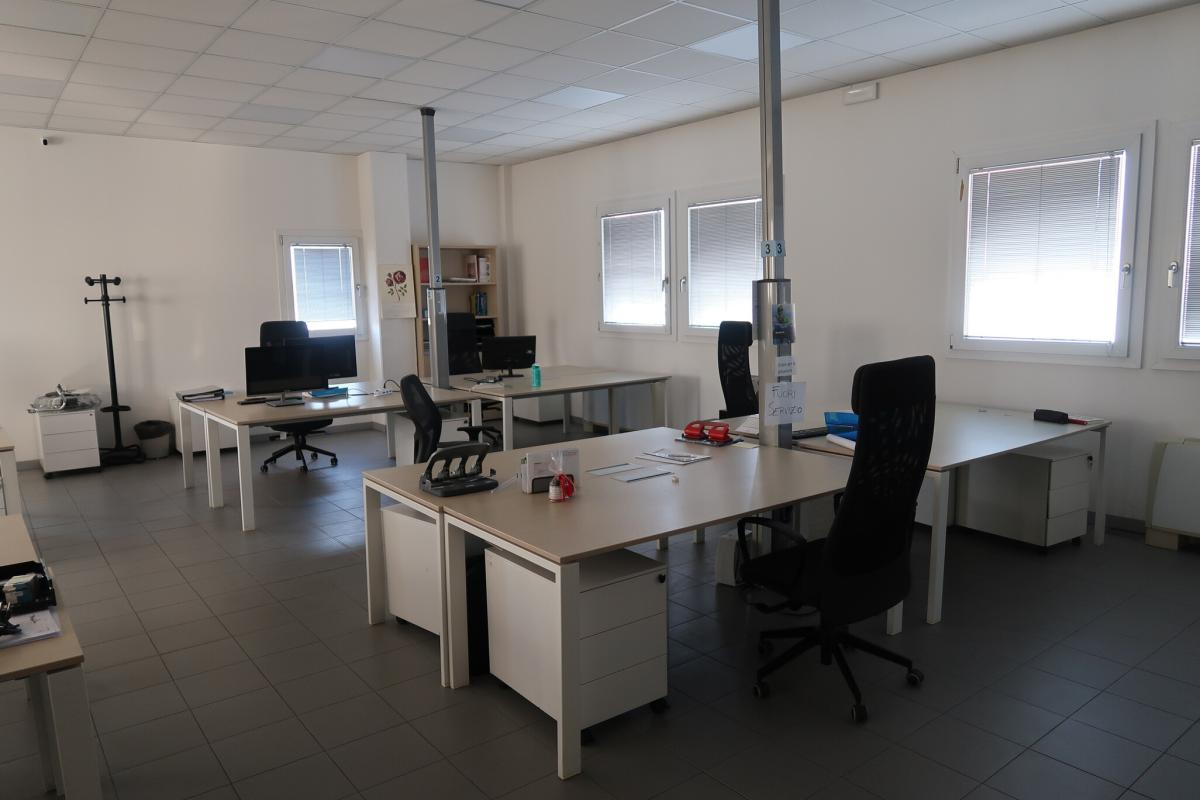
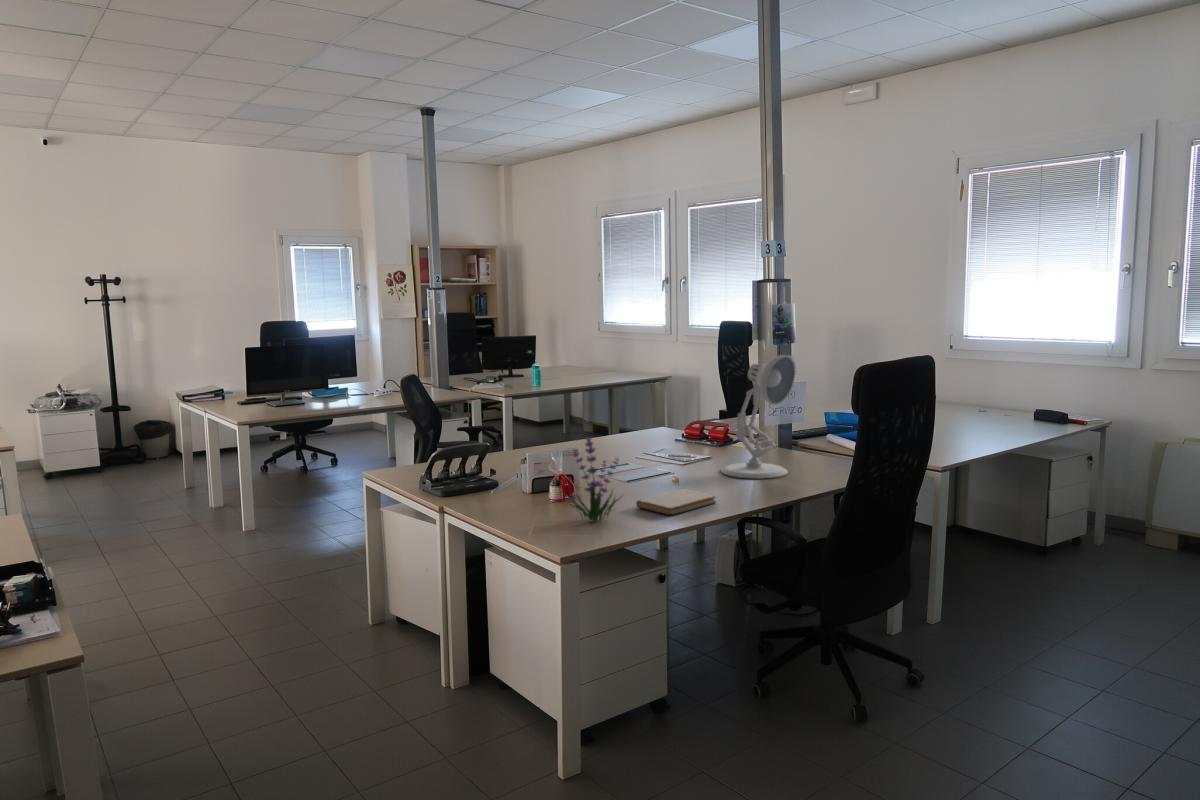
+ notebook [635,488,717,516]
+ desk lamp [720,354,797,480]
+ plant [567,436,624,523]
